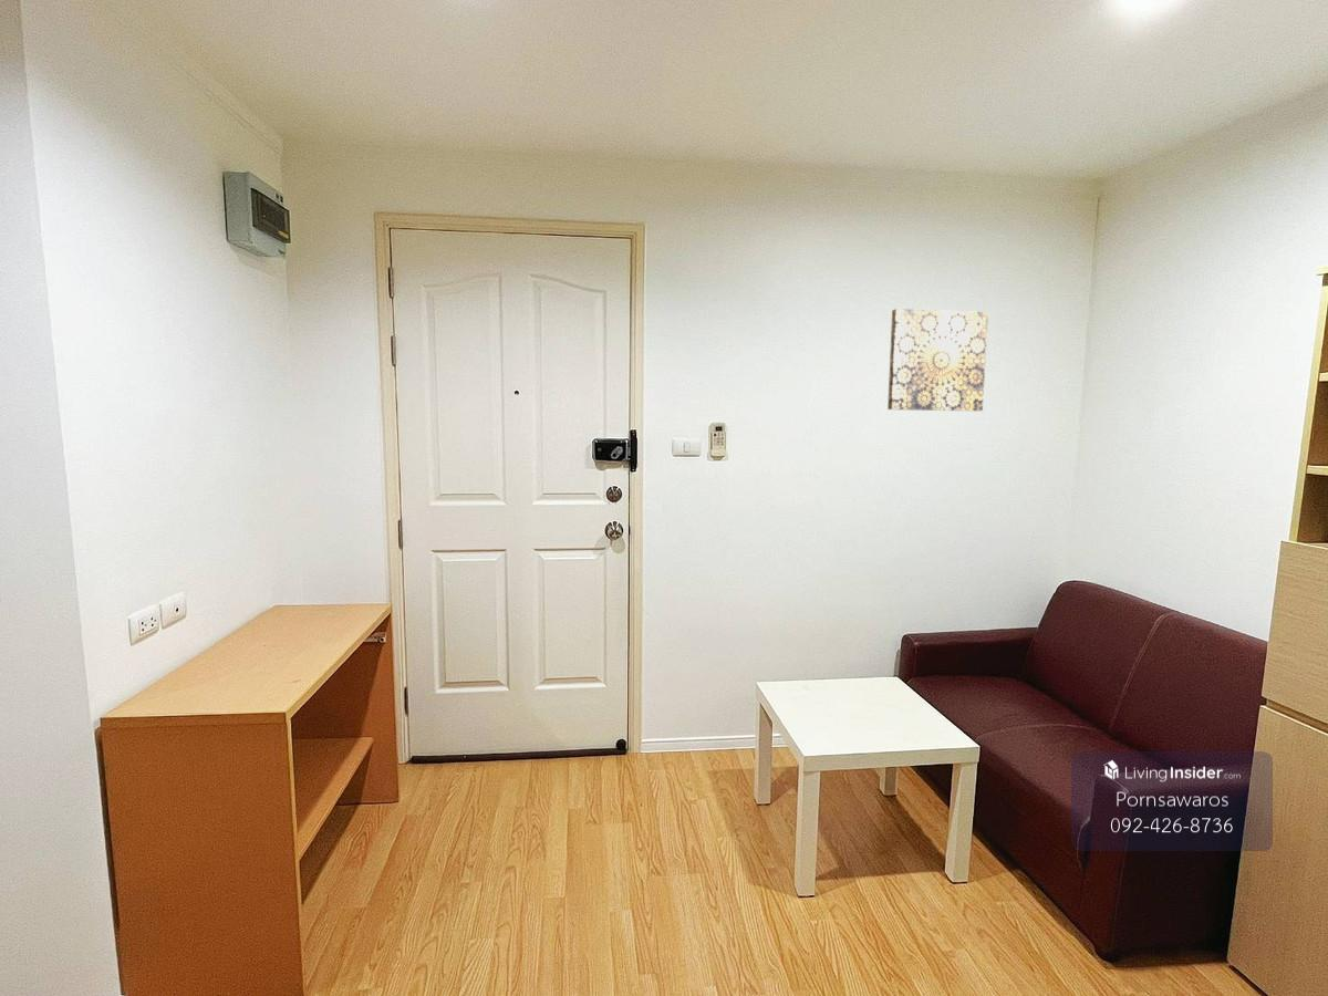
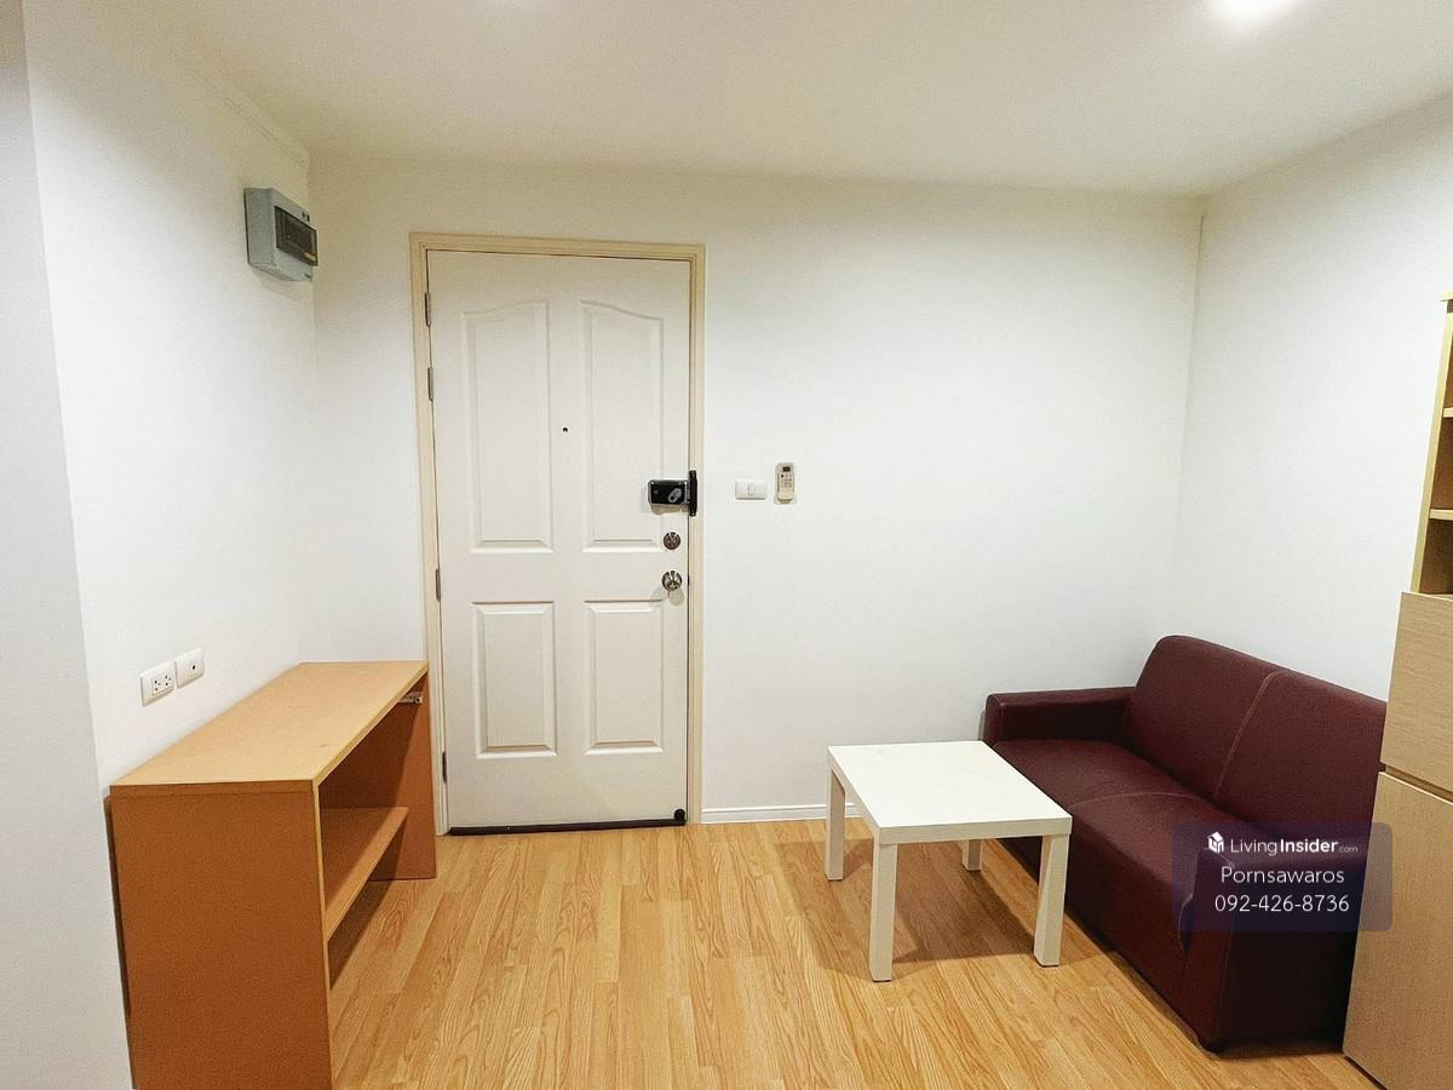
- wall art [886,308,989,412]
